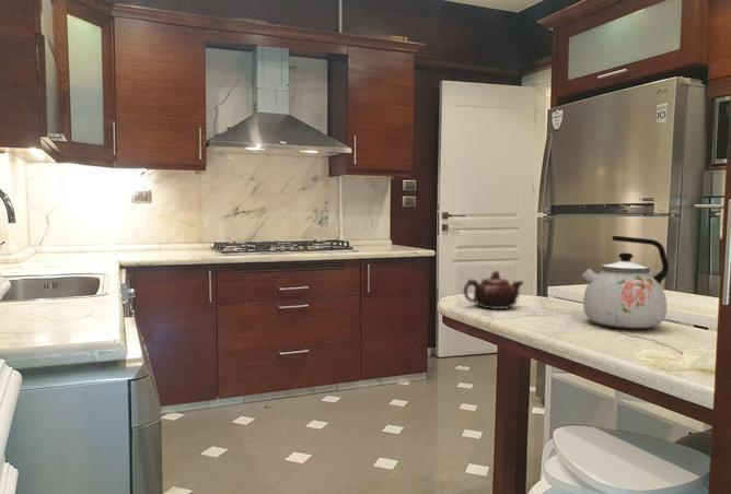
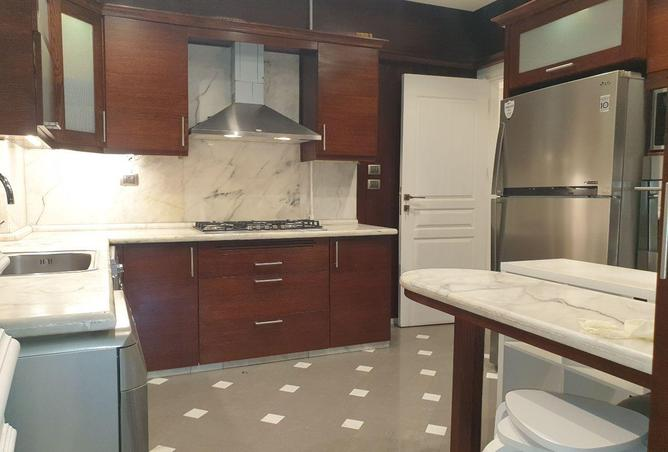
- teapot [462,270,524,310]
- kettle [581,235,670,329]
